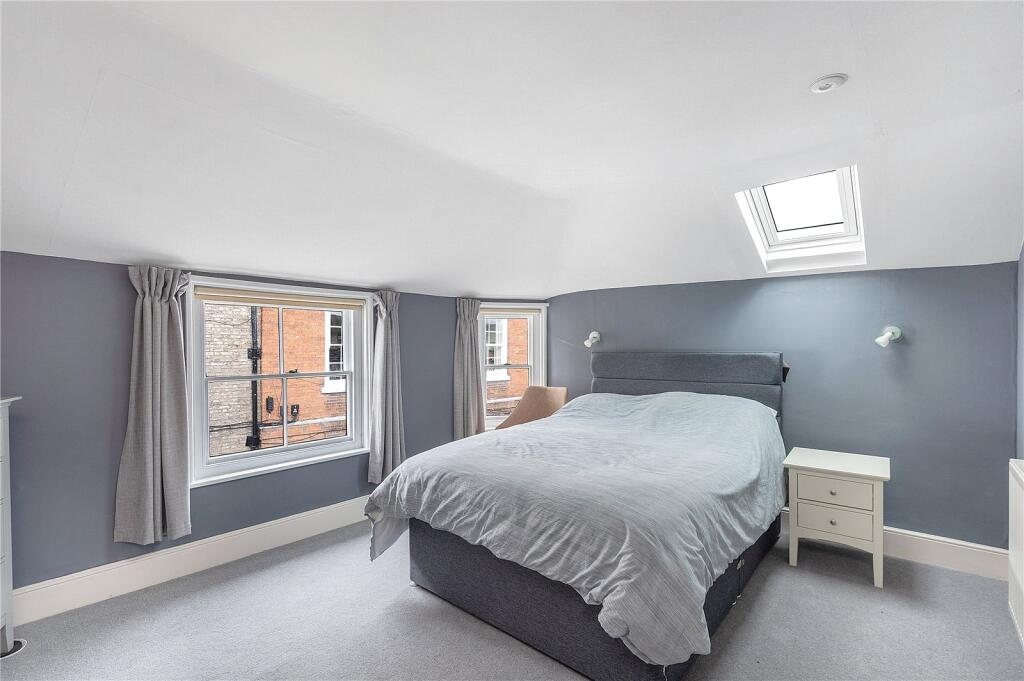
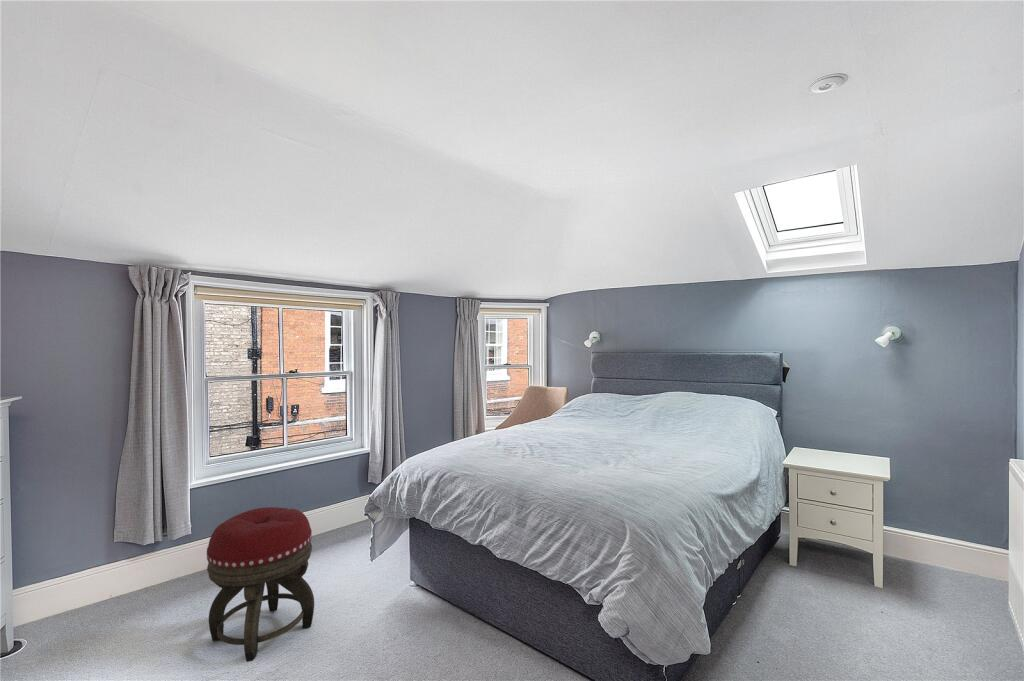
+ footstool [206,506,315,663]
